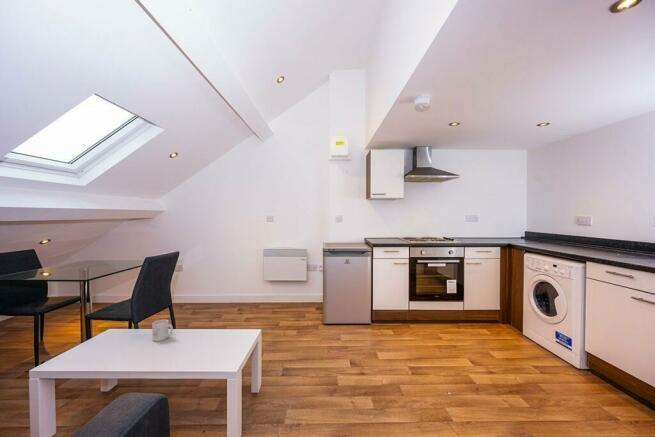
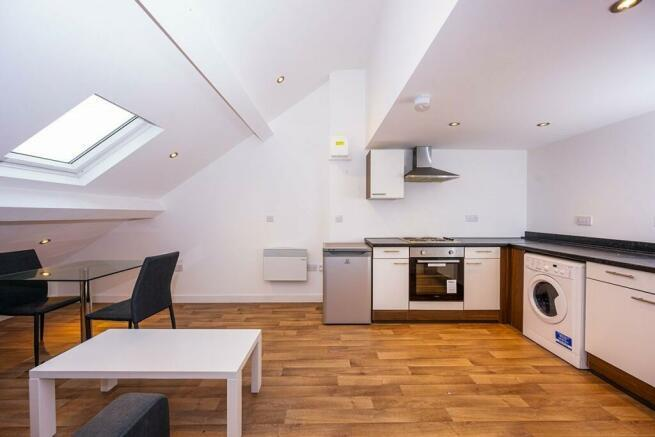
- mug [151,319,174,342]
